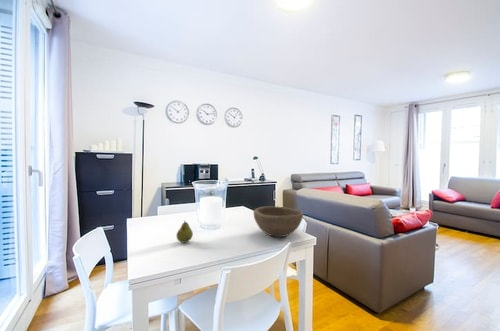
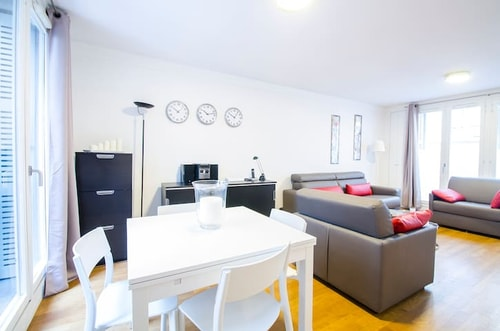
- bowl [252,205,304,238]
- fruit [175,219,194,244]
